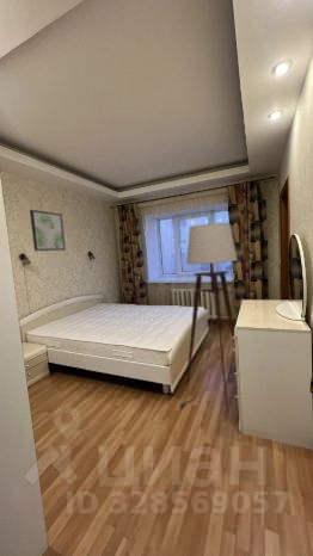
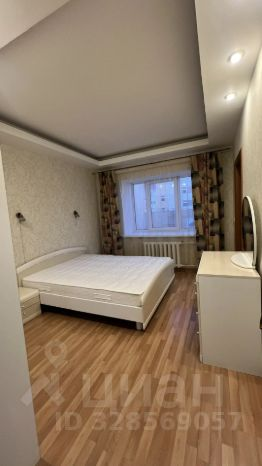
- floor lamp [178,222,239,408]
- wall art [29,209,67,252]
